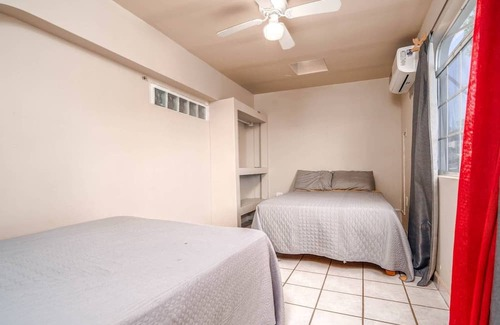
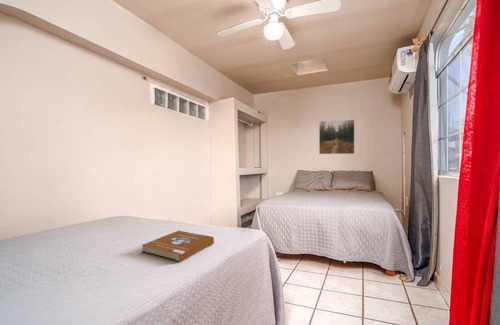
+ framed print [318,119,356,155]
+ book [141,230,215,262]
